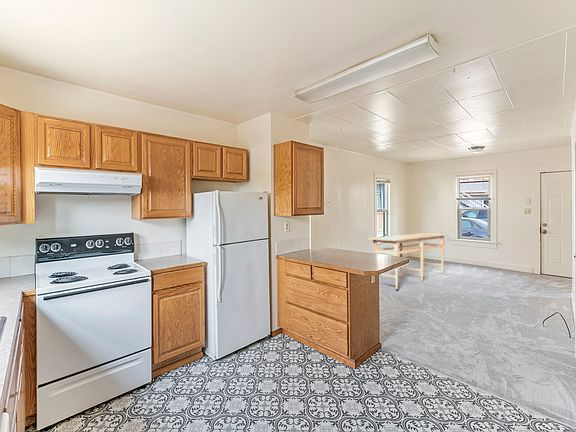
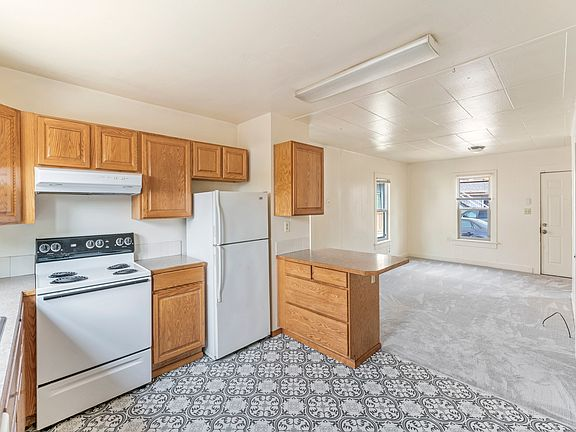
- dining table [367,232,449,290]
